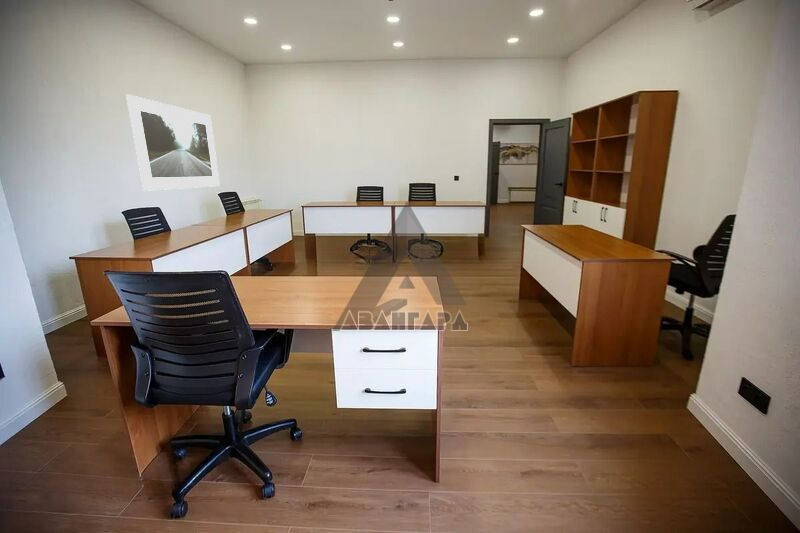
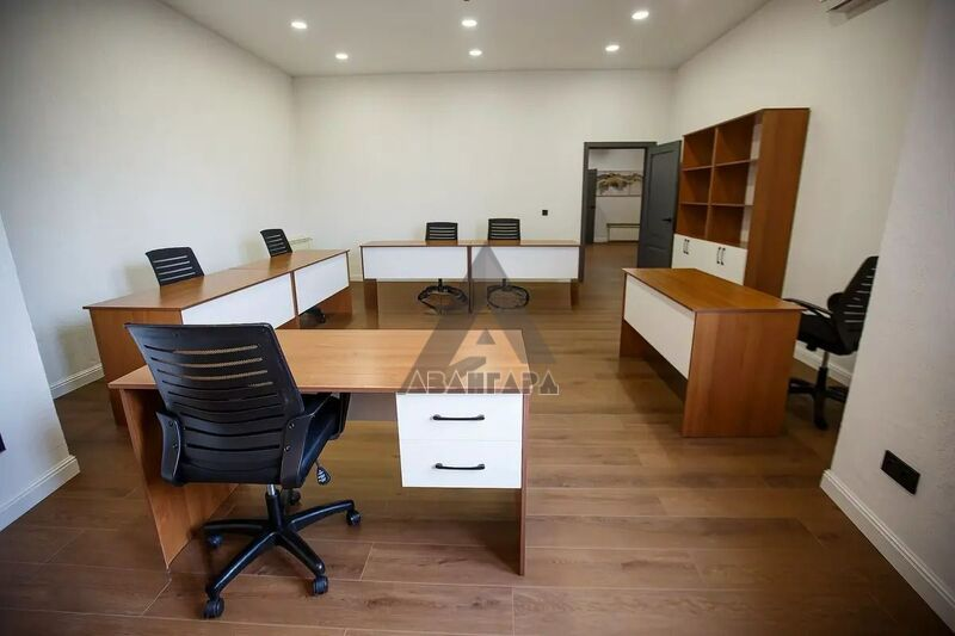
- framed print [125,93,221,192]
